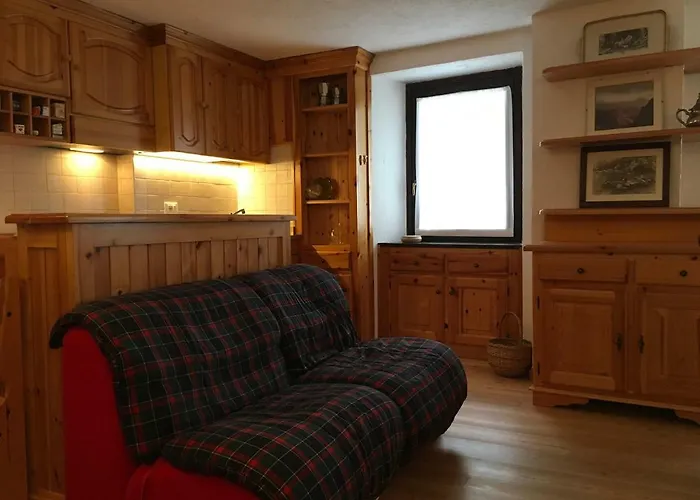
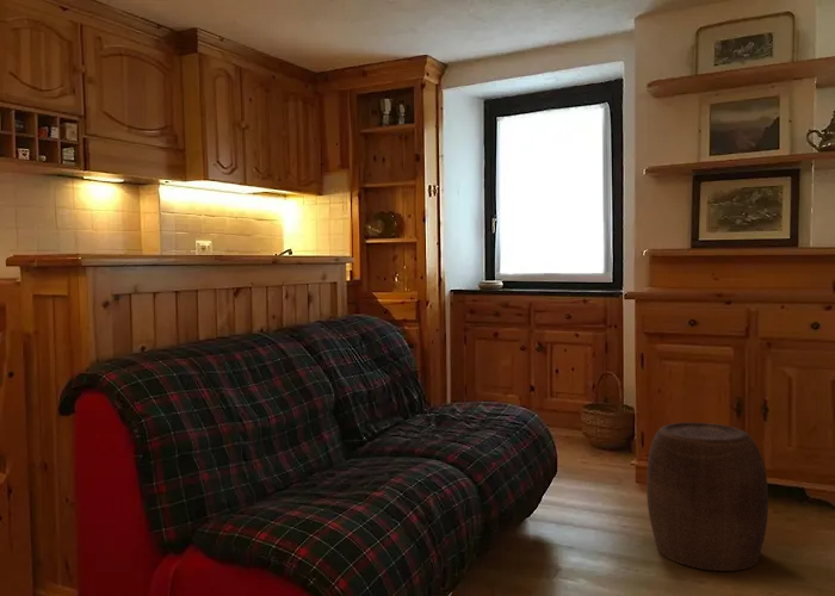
+ stool [645,421,769,572]
